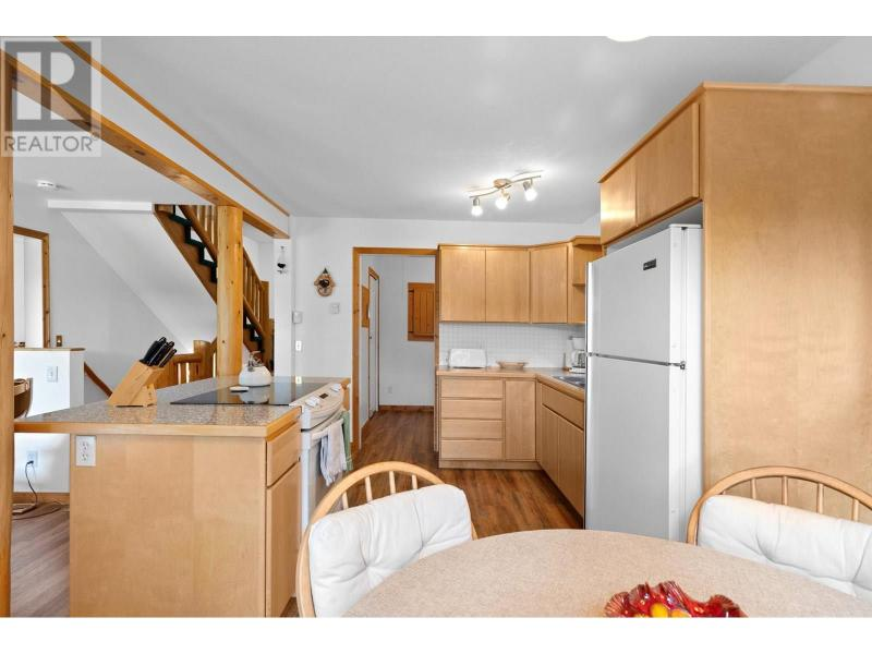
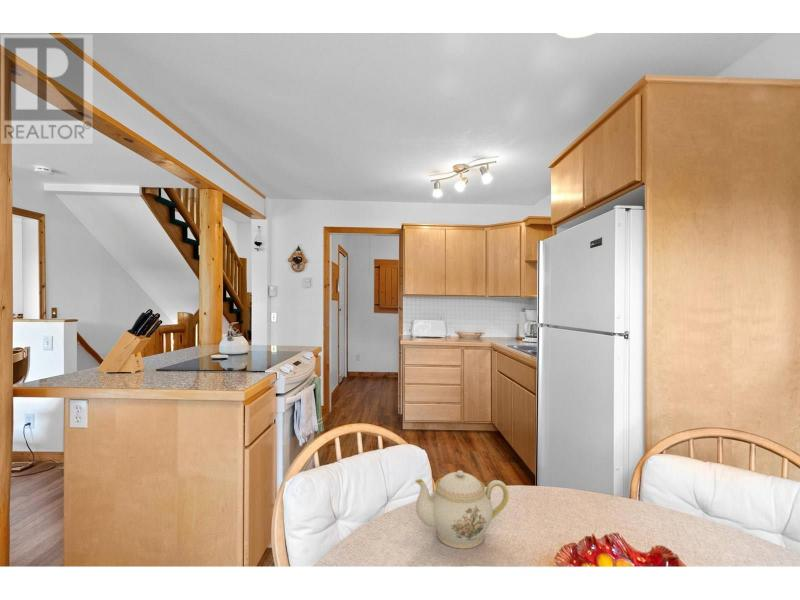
+ teapot [414,469,510,550]
